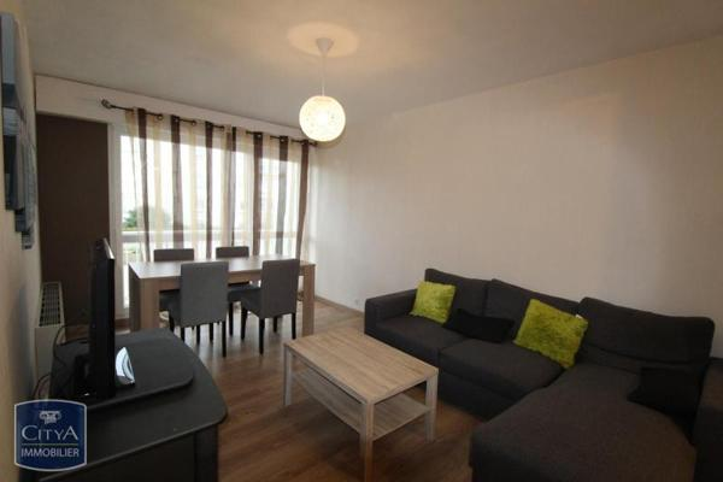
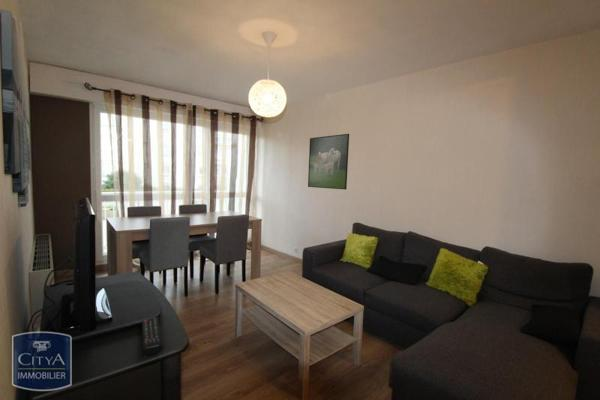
+ remote control [141,316,164,356]
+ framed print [307,133,350,191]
